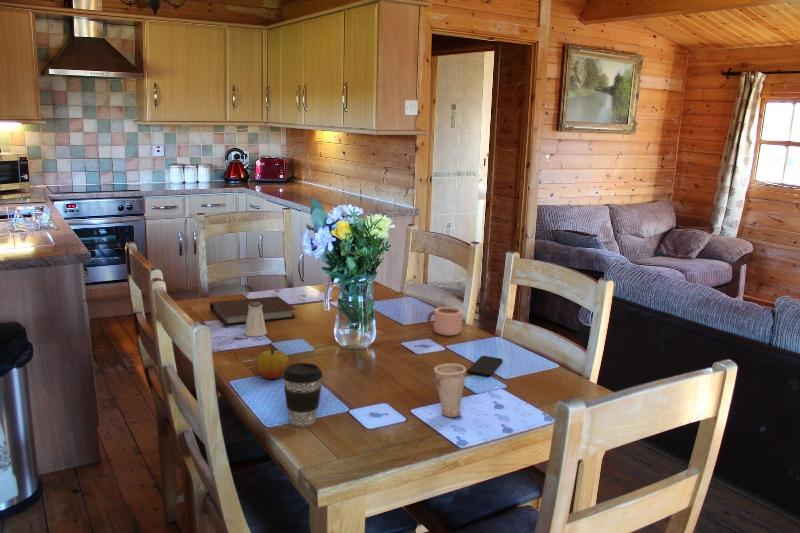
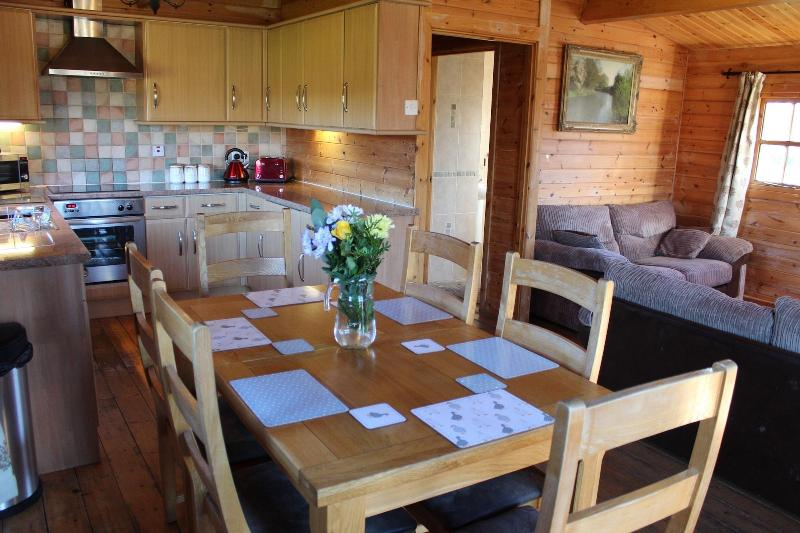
- cup [433,363,467,418]
- notebook [209,295,296,326]
- apple [255,348,290,380]
- coffee cup [282,362,324,427]
- smartphone [467,355,504,377]
- mug [426,306,463,337]
- saltshaker [243,302,268,338]
